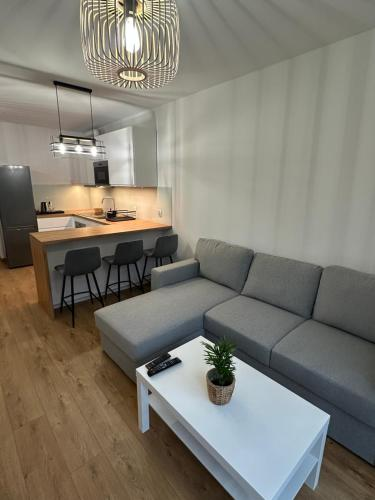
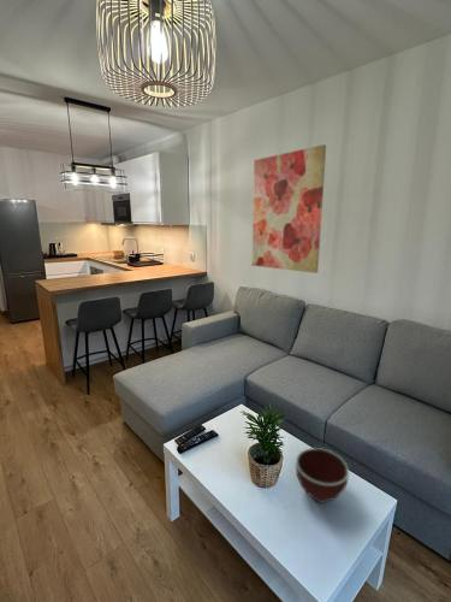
+ wall art [251,143,327,275]
+ bowl [295,447,350,504]
